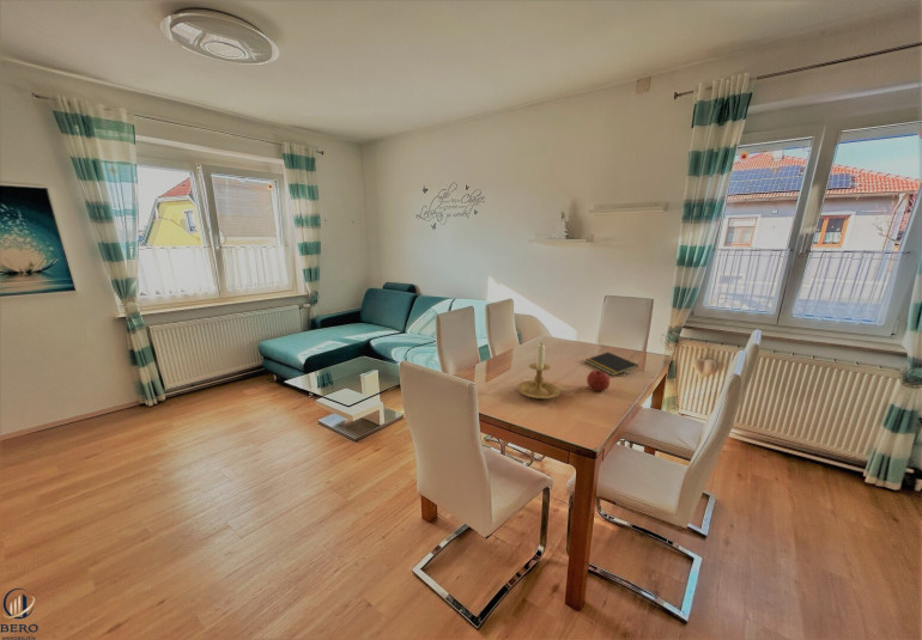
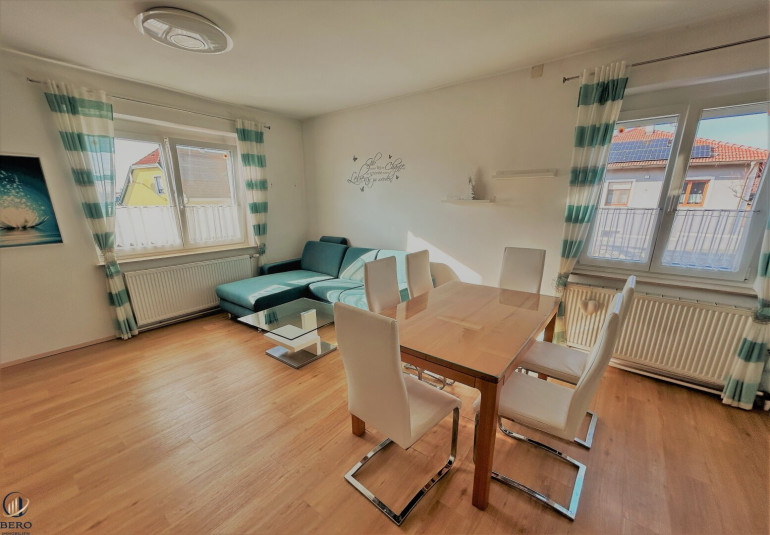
- candle holder [516,343,562,400]
- notepad [584,351,639,377]
- fruit [586,368,611,392]
